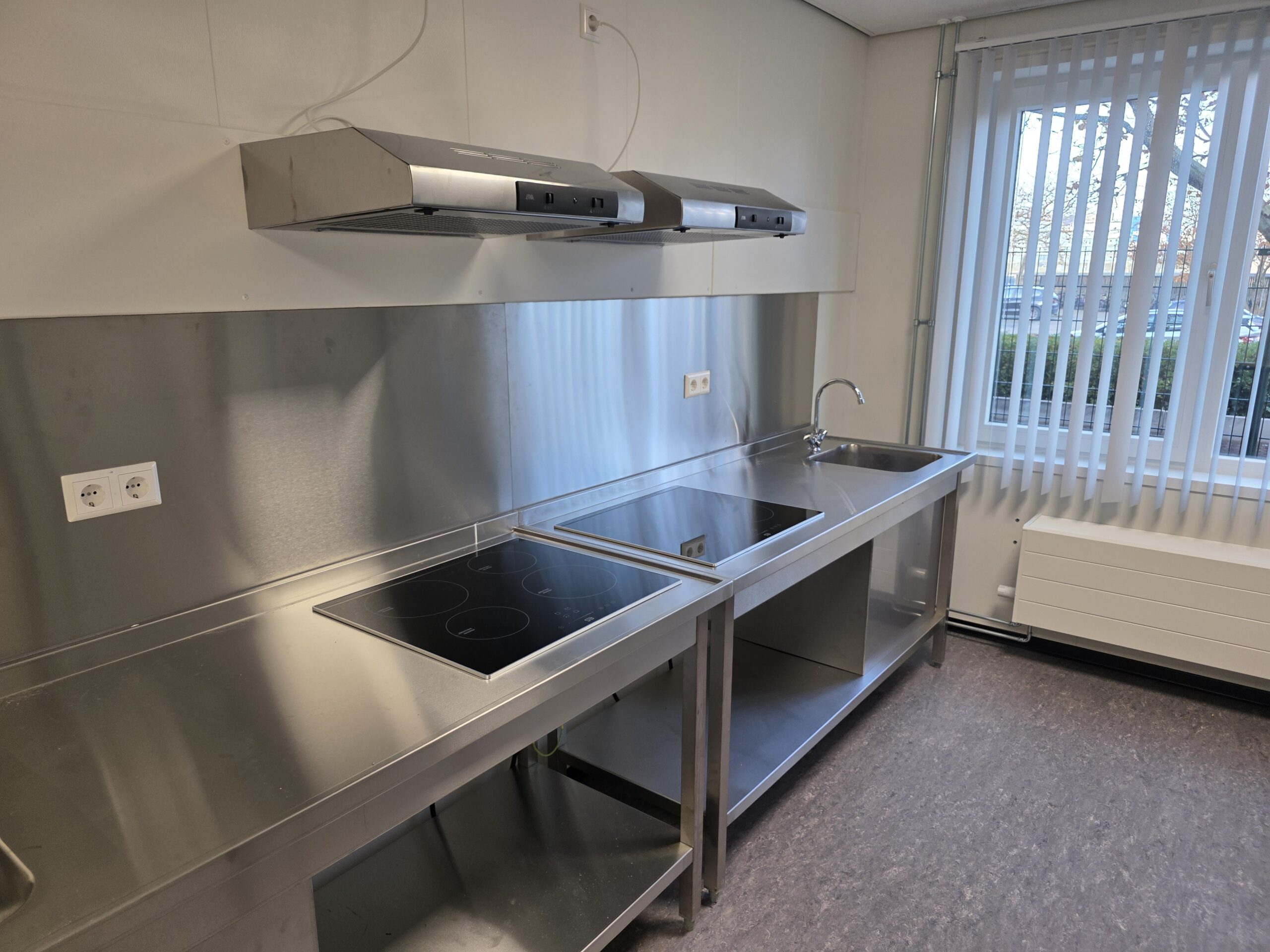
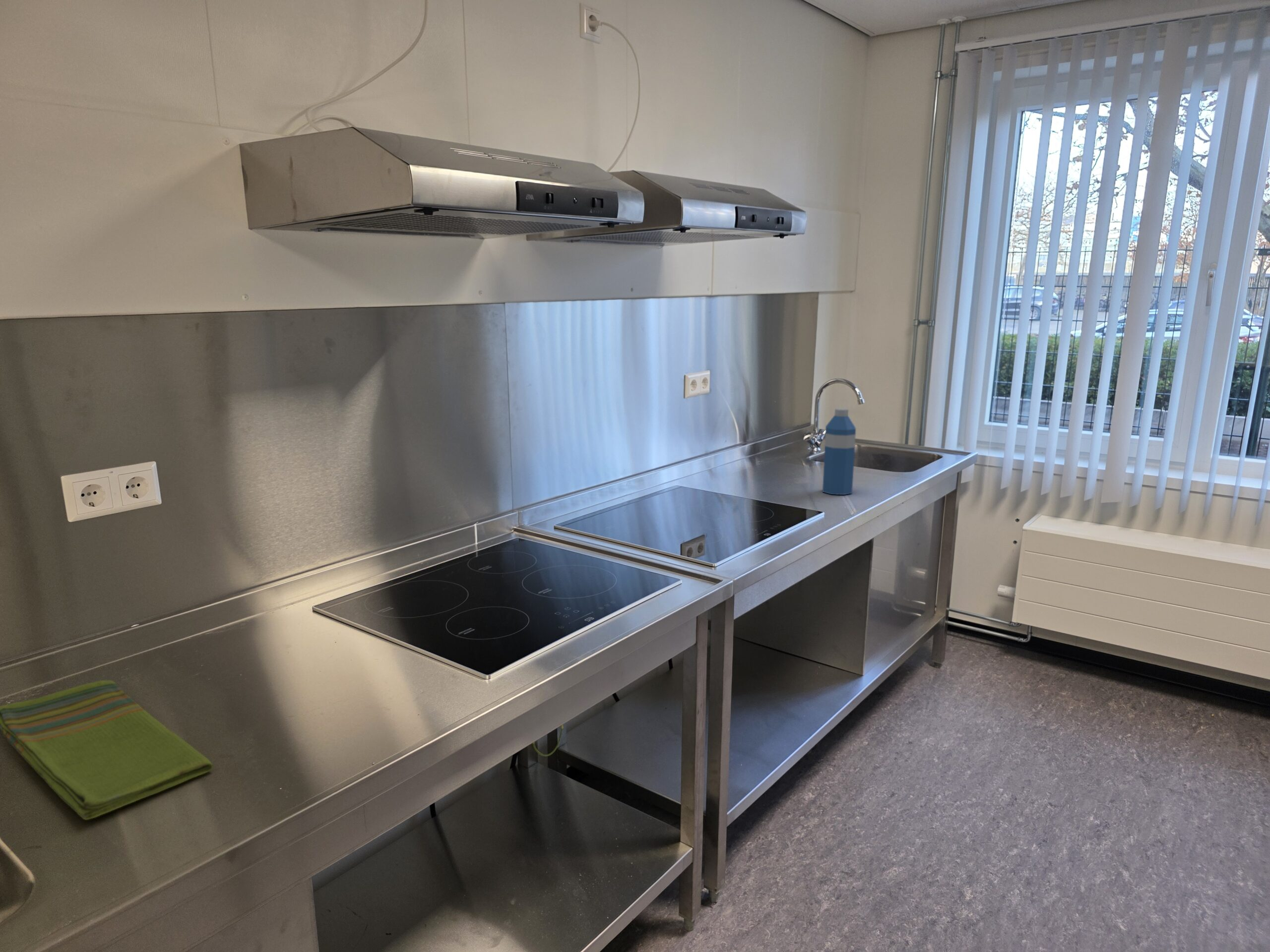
+ dish towel [0,680,213,820]
+ water bottle [822,408,856,495]
